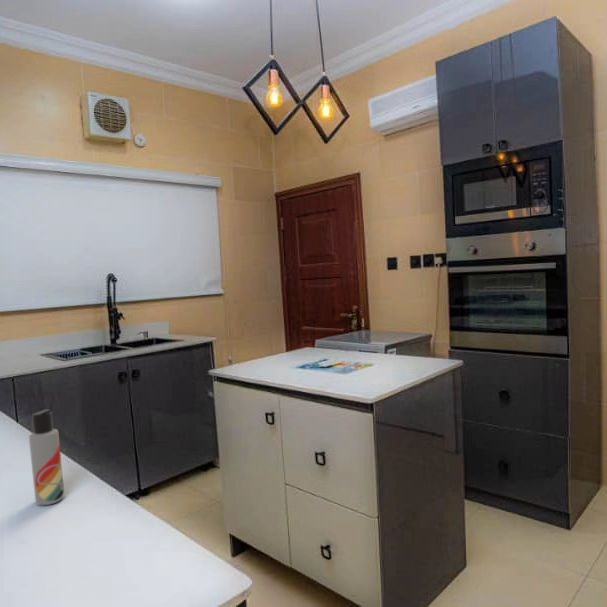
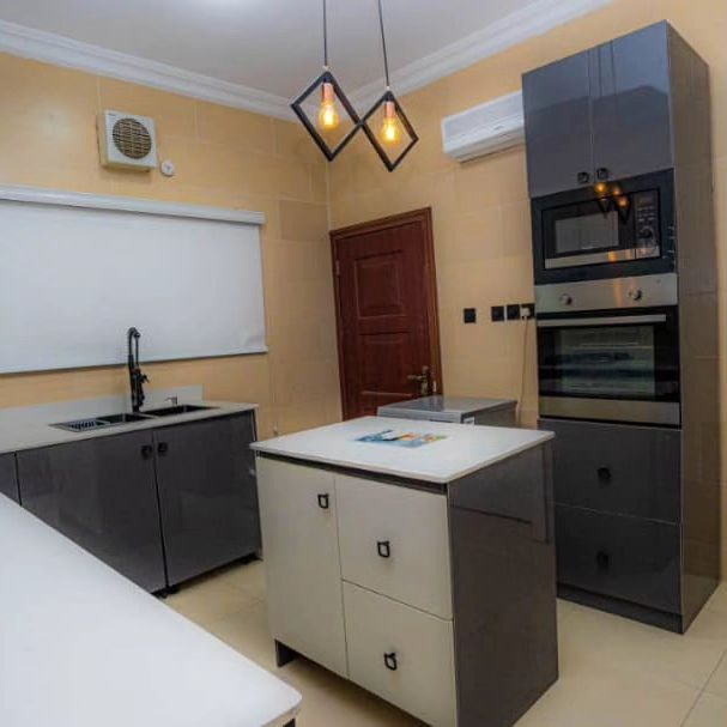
- lotion bottle [28,408,65,506]
